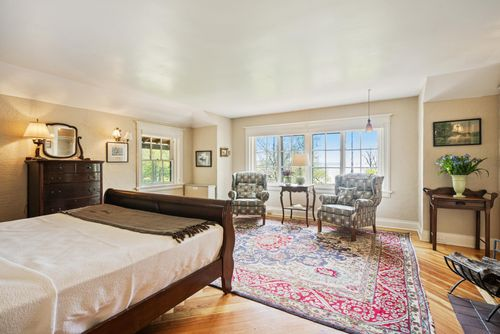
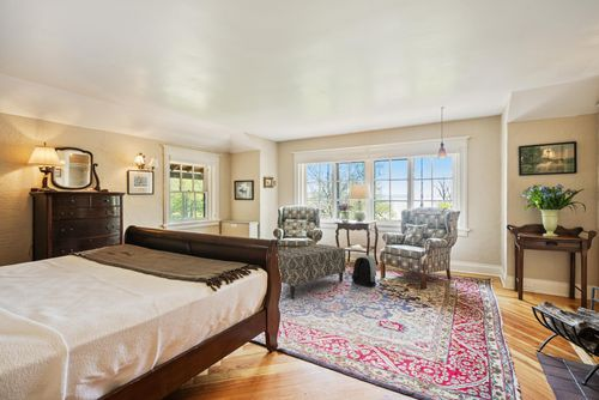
+ bench [278,243,347,299]
+ backpack [350,254,377,289]
